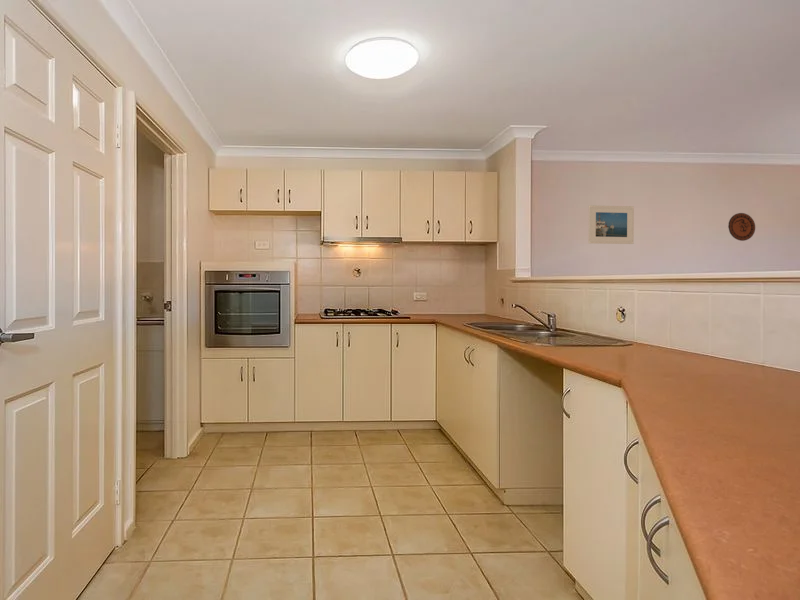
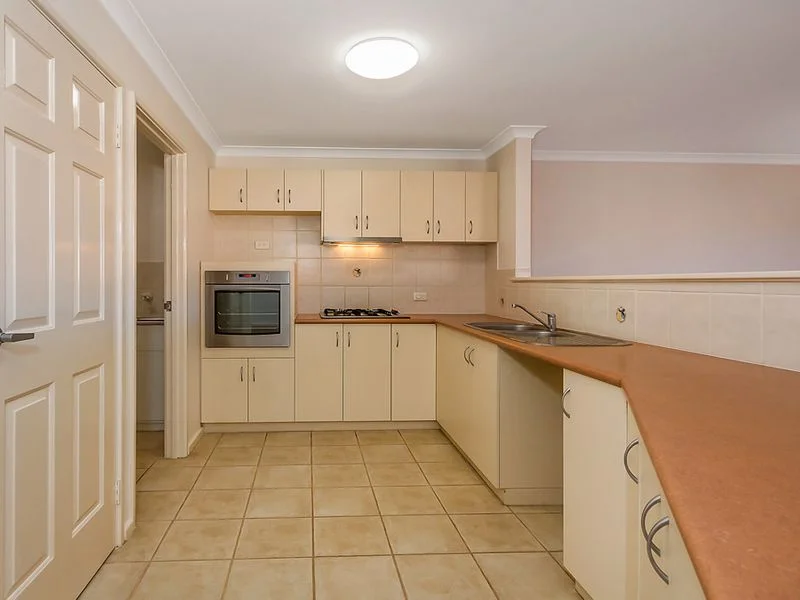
- decorative plate [727,212,756,242]
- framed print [587,204,635,245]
